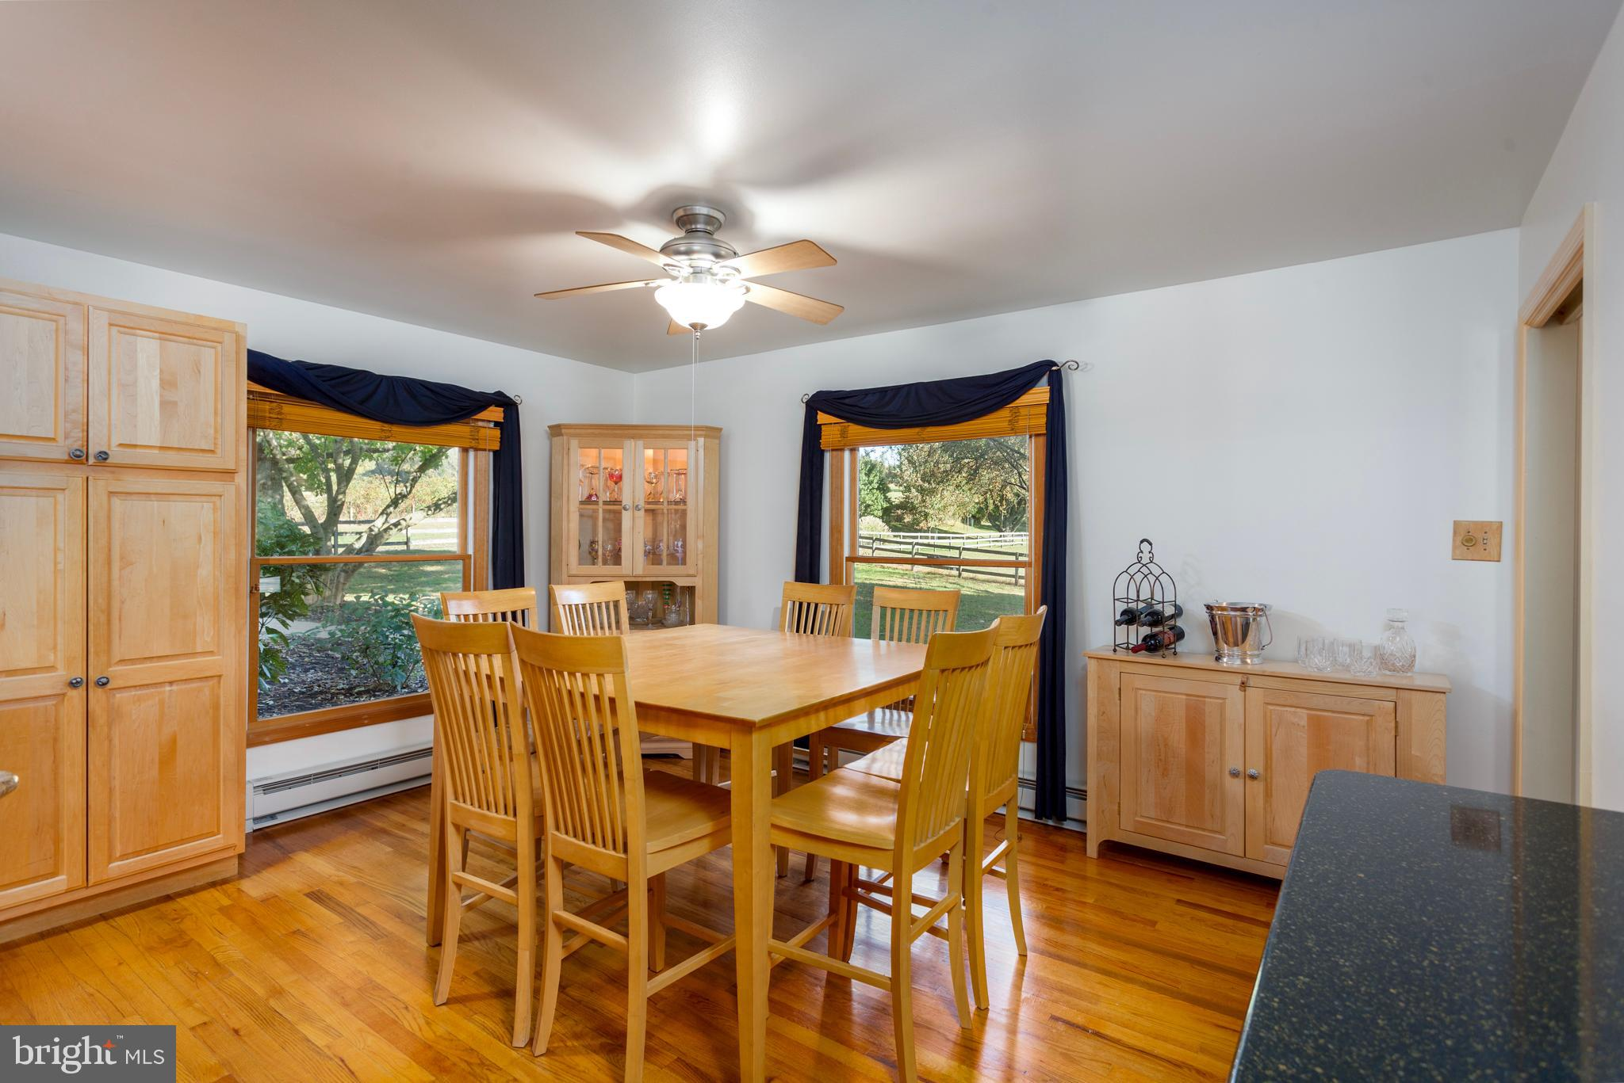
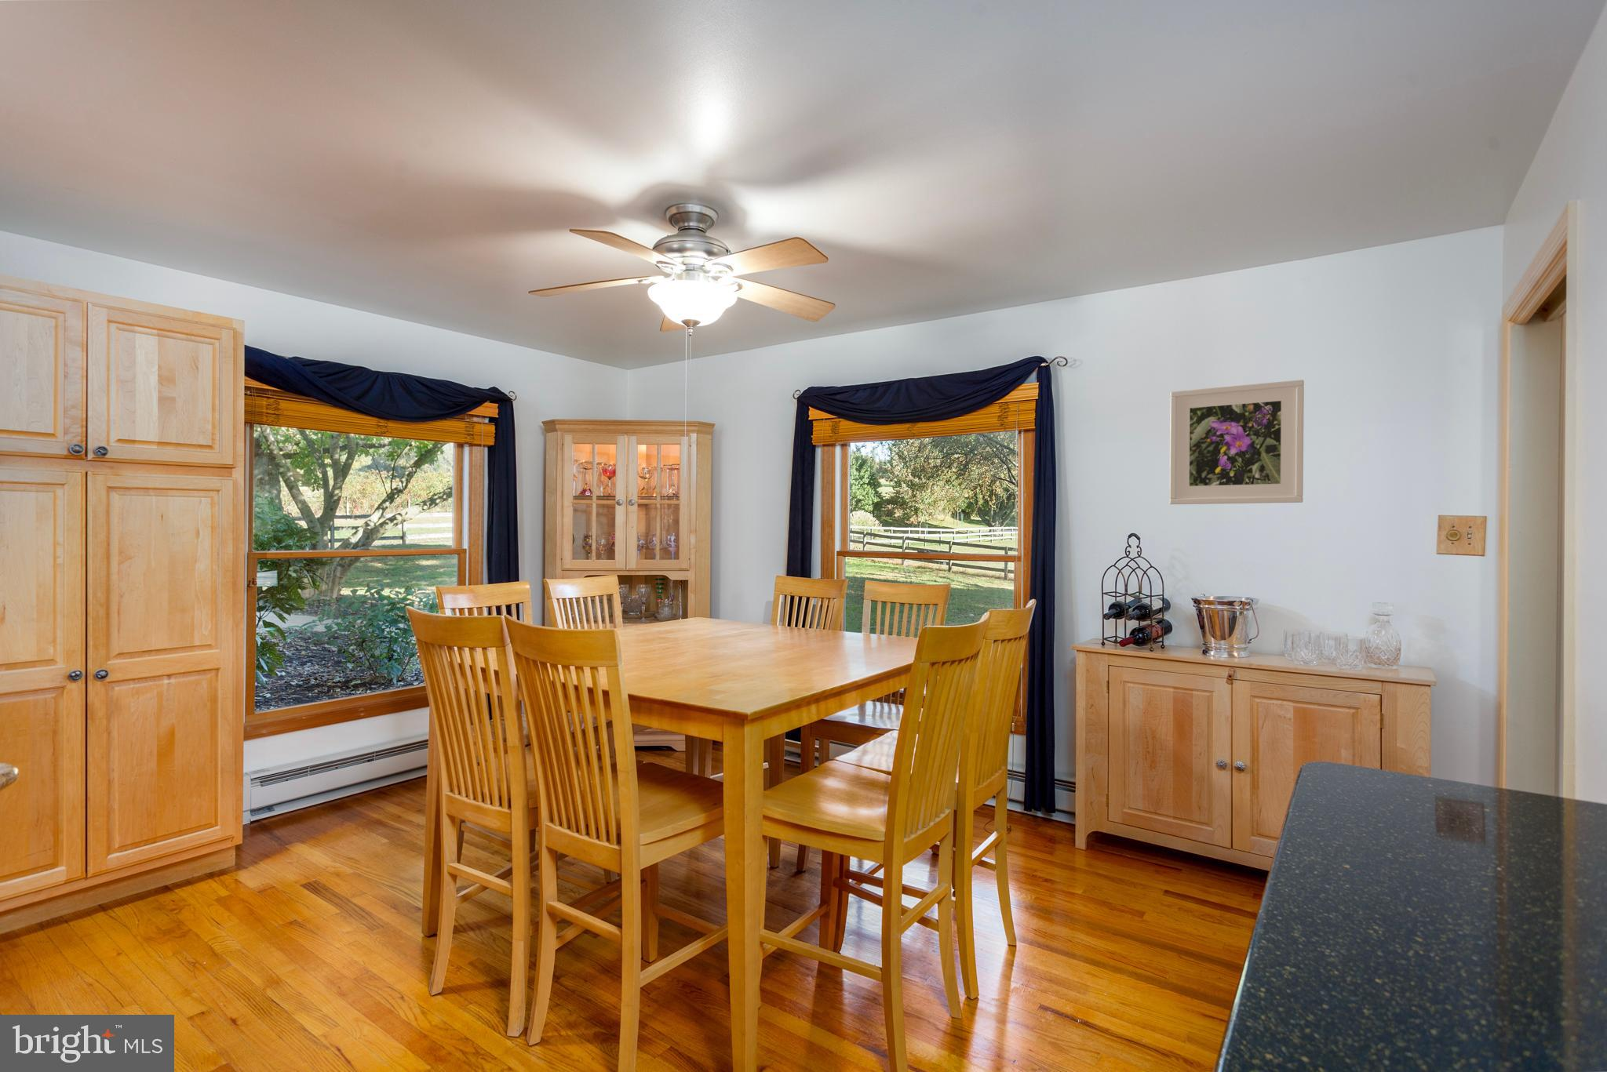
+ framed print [1169,379,1305,505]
